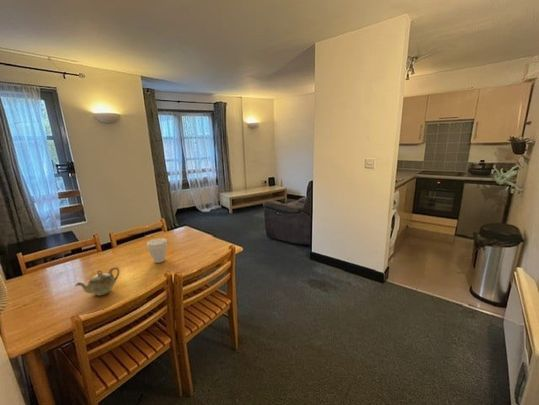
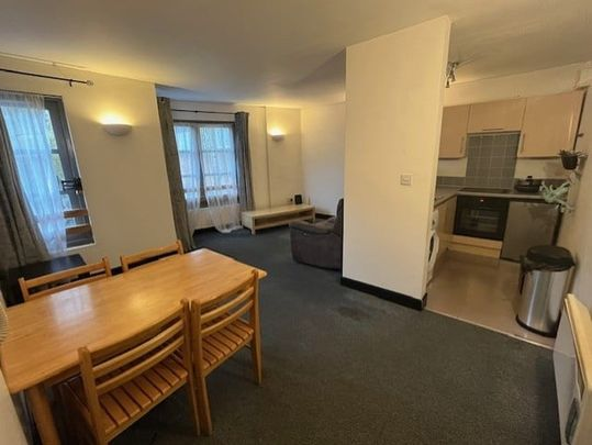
- teapot [74,266,120,296]
- cup [146,237,168,264]
